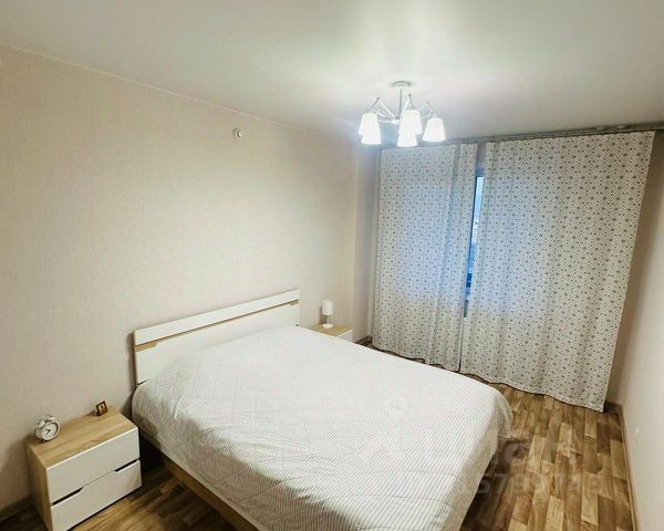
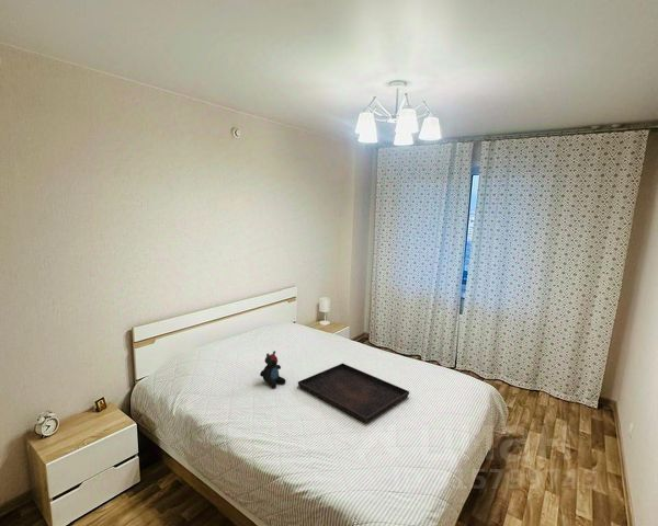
+ serving tray [297,363,410,424]
+ teddy bear [259,350,286,389]
